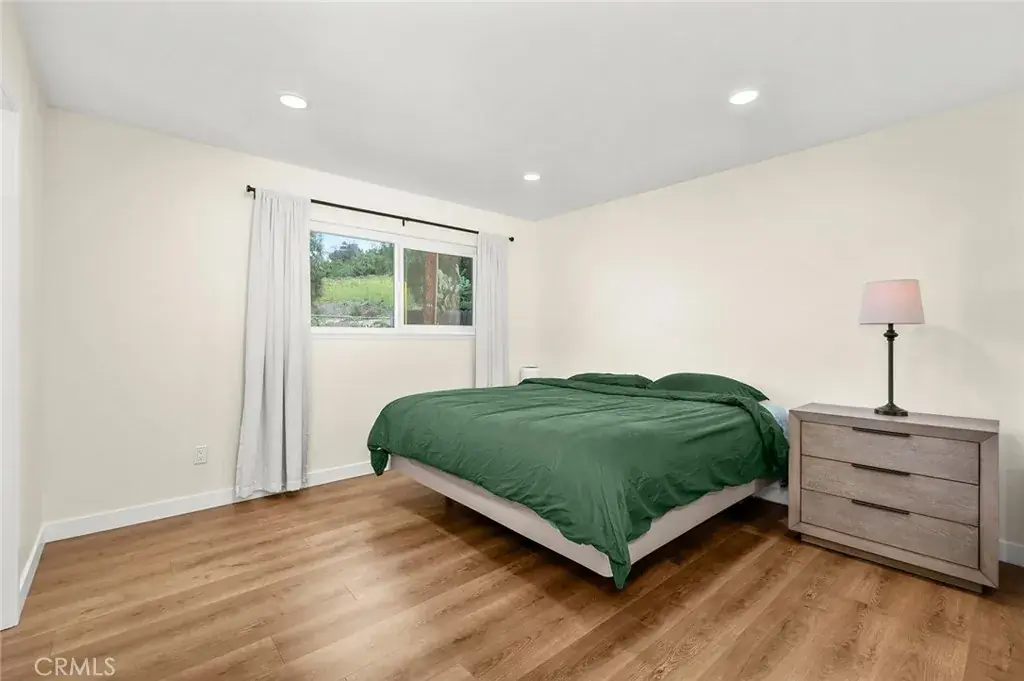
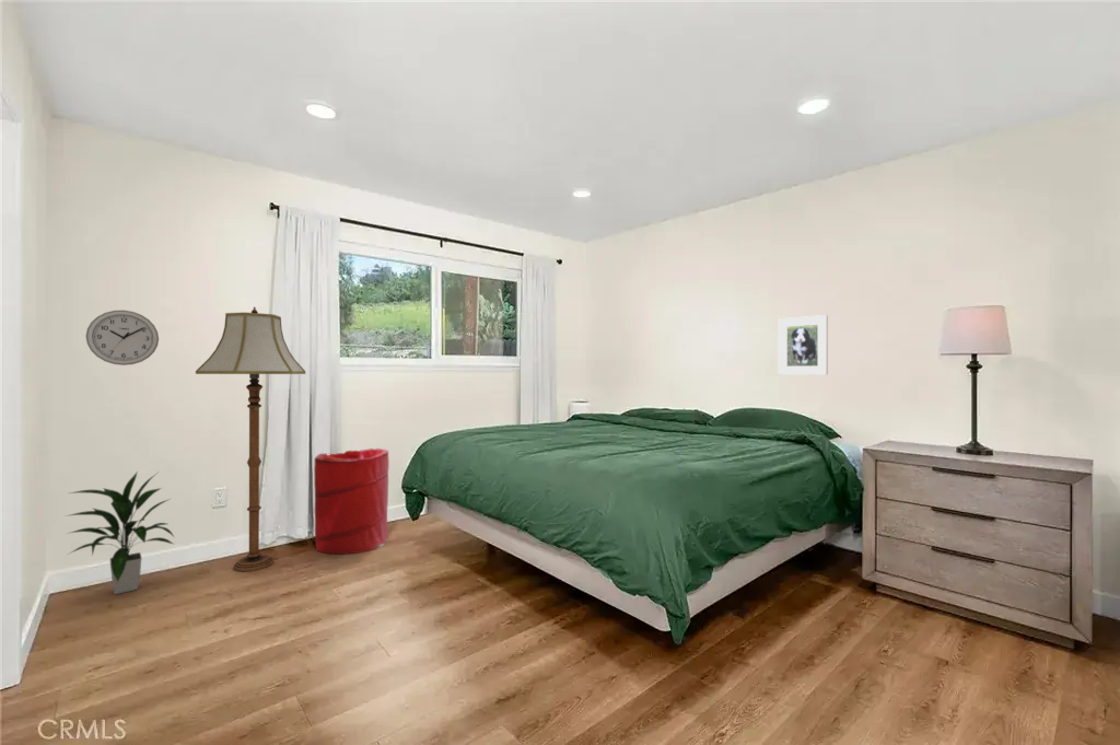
+ floor lamp [195,306,306,572]
+ indoor plant [65,470,175,595]
+ laundry hamper [313,447,389,556]
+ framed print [778,314,829,375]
+ wall clock [84,310,160,366]
